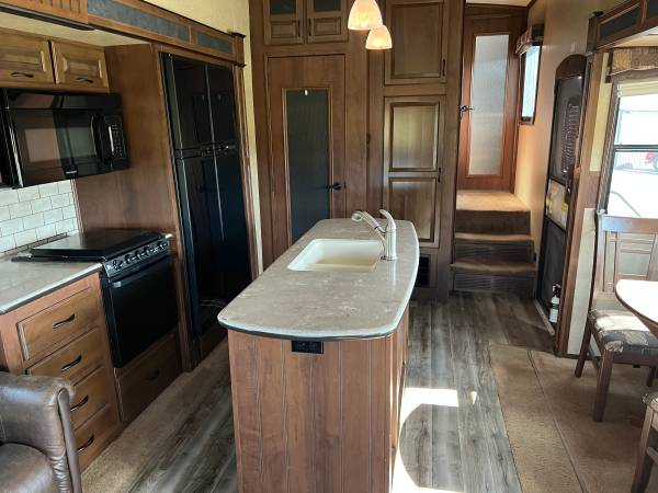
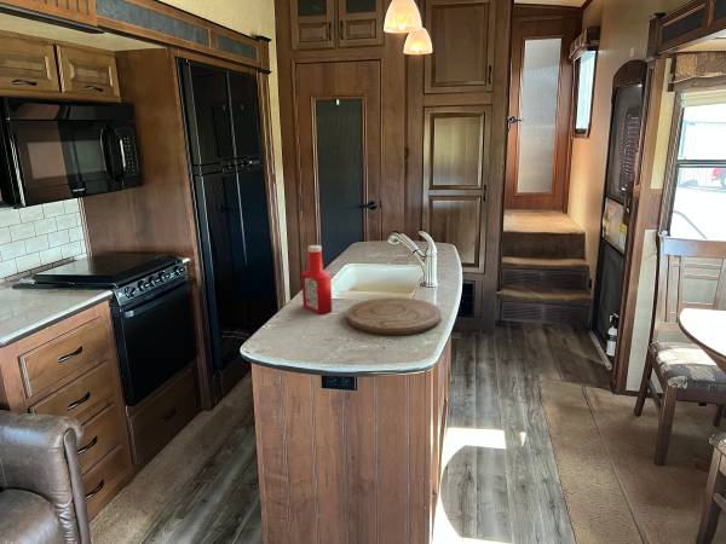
+ soap bottle [300,244,333,314]
+ cutting board [346,296,443,336]
